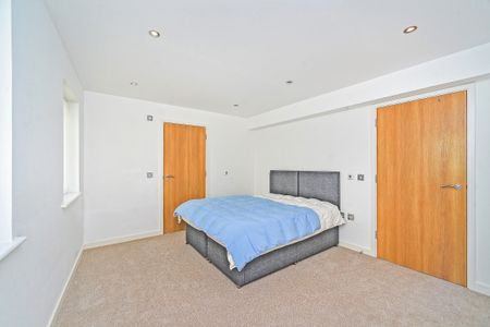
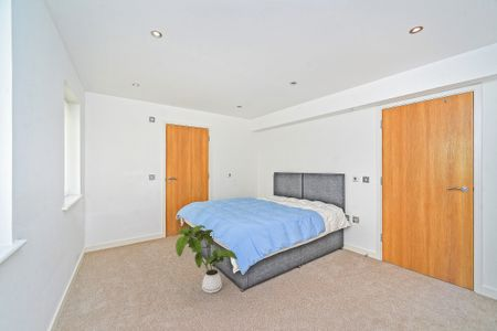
+ house plant [175,224,239,295]
